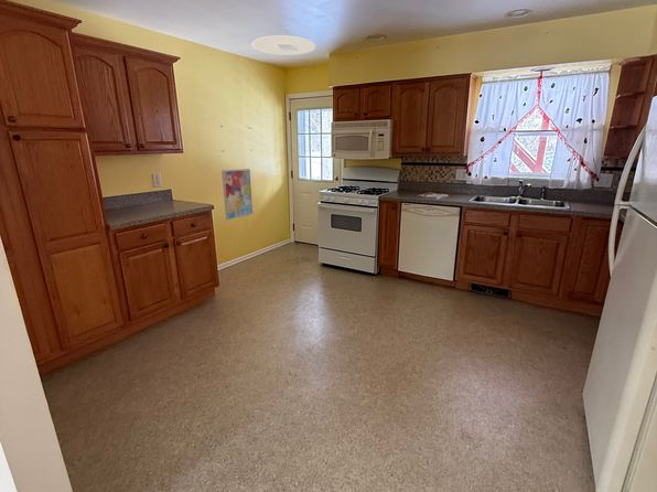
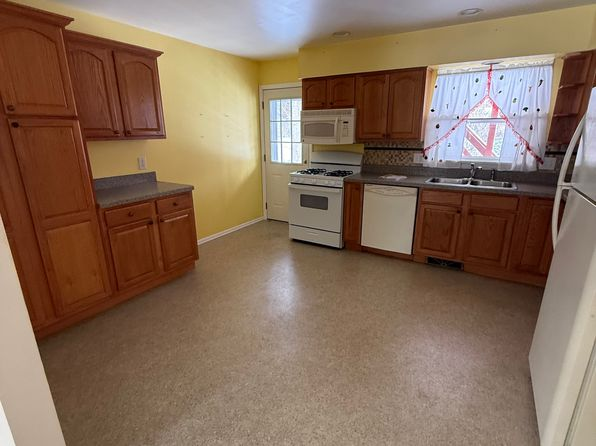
- ceiling light [251,34,316,56]
- wall art [220,168,254,221]
